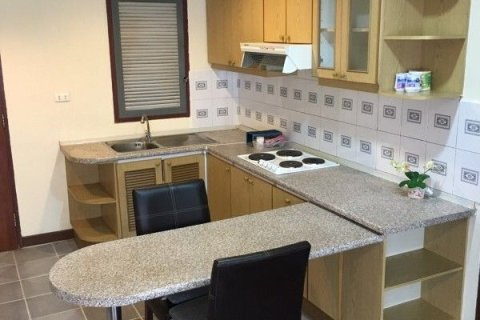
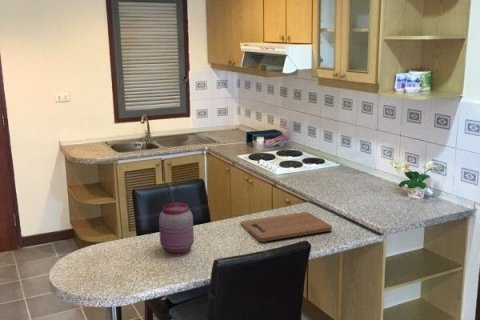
+ cutting board [240,211,333,242]
+ jar [158,202,195,254]
